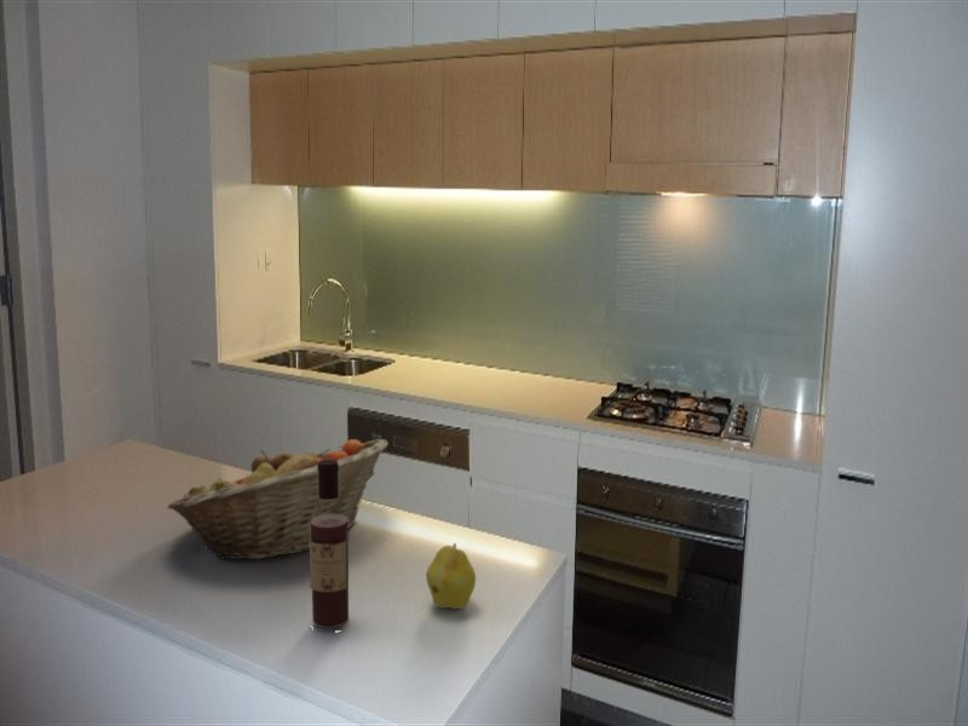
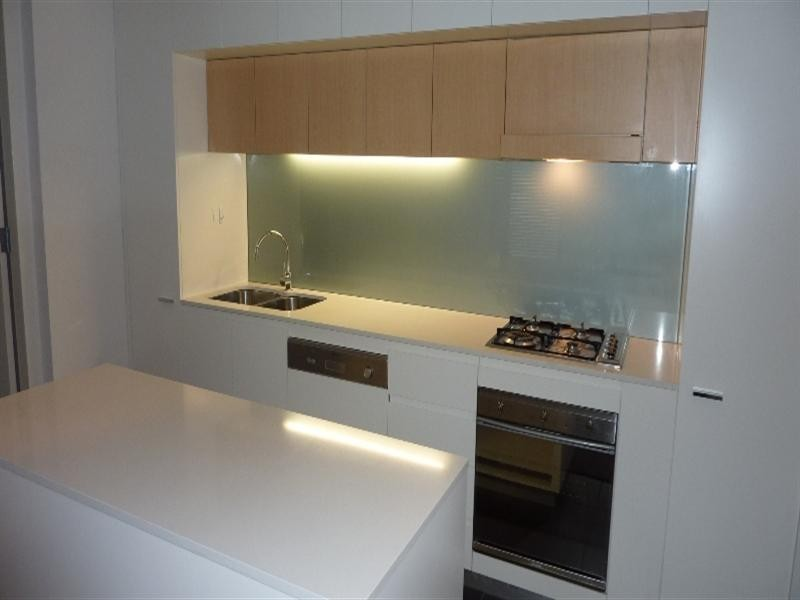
- wine bottle [309,459,350,629]
- fruit [426,542,477,610]
- fruit basket [167,438,390,560]
